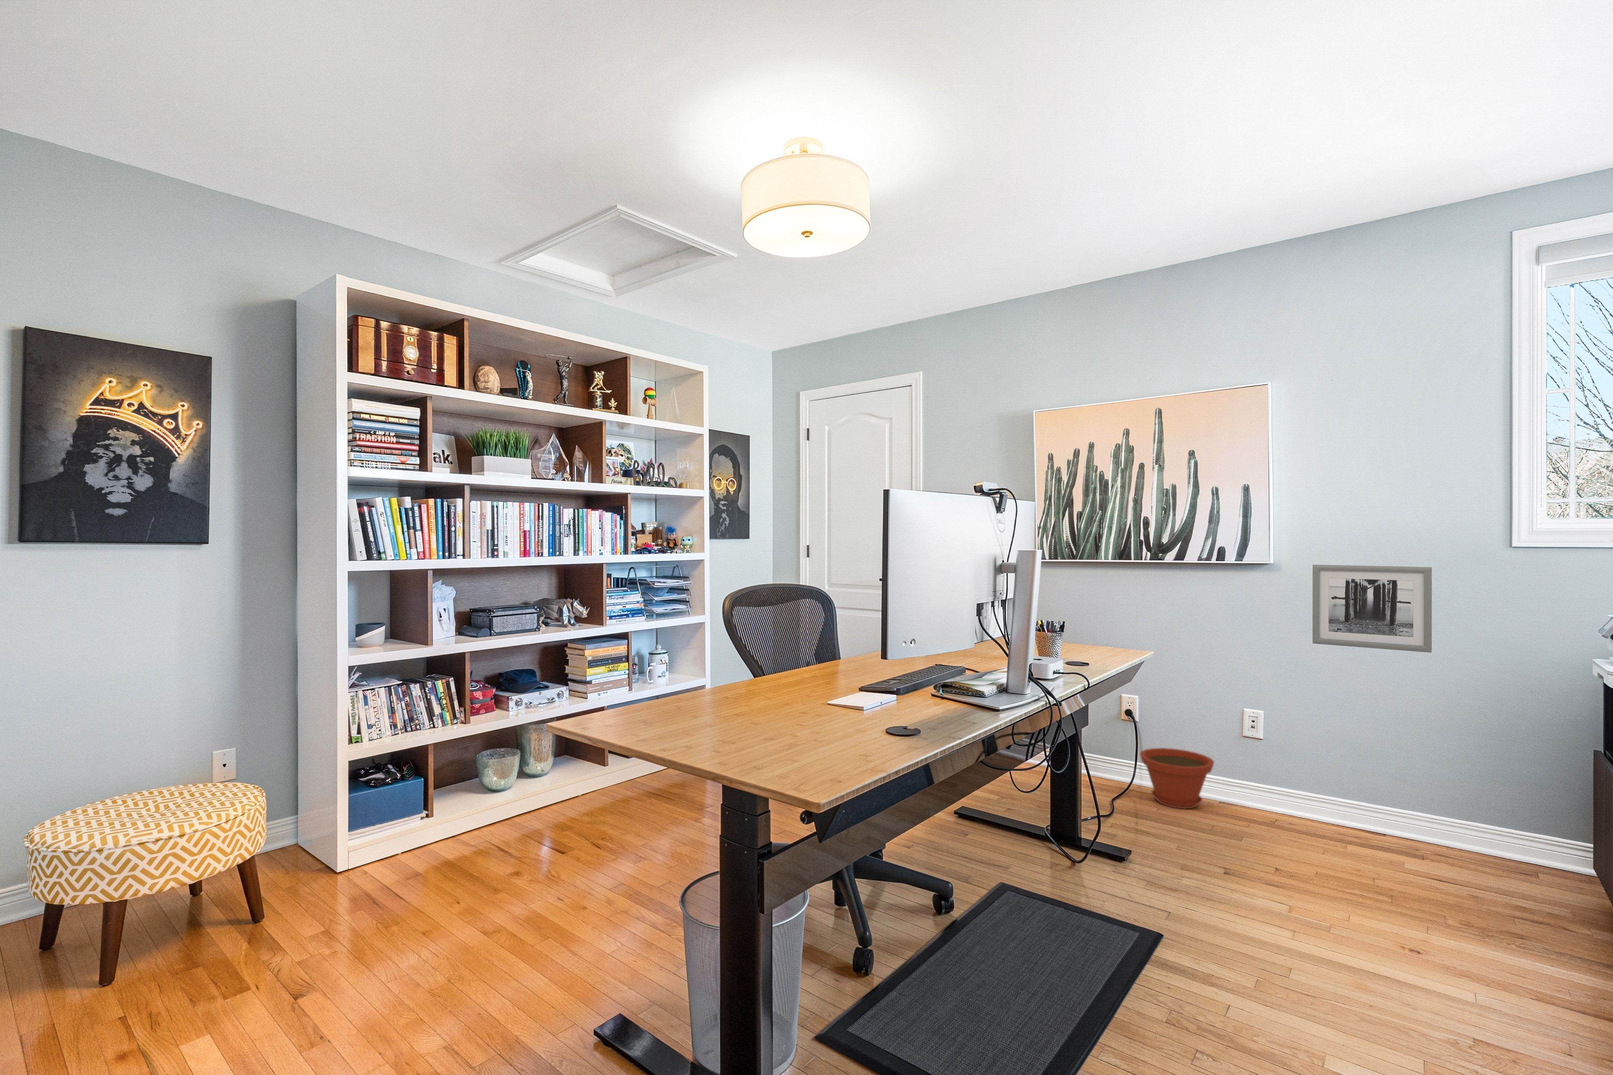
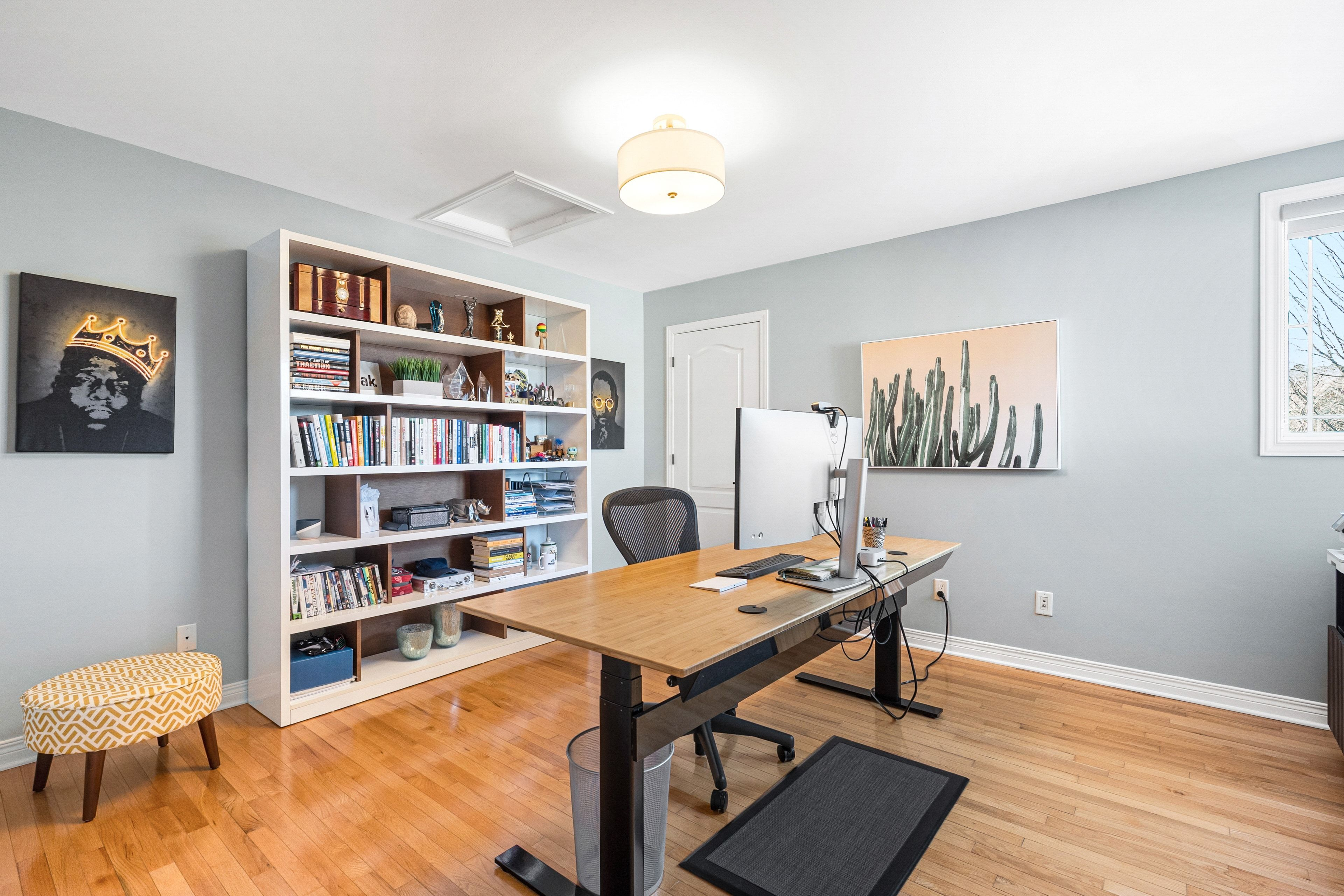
- plant pot [1139,747,1215,809]
- wall art [1312,564,1433,653]
